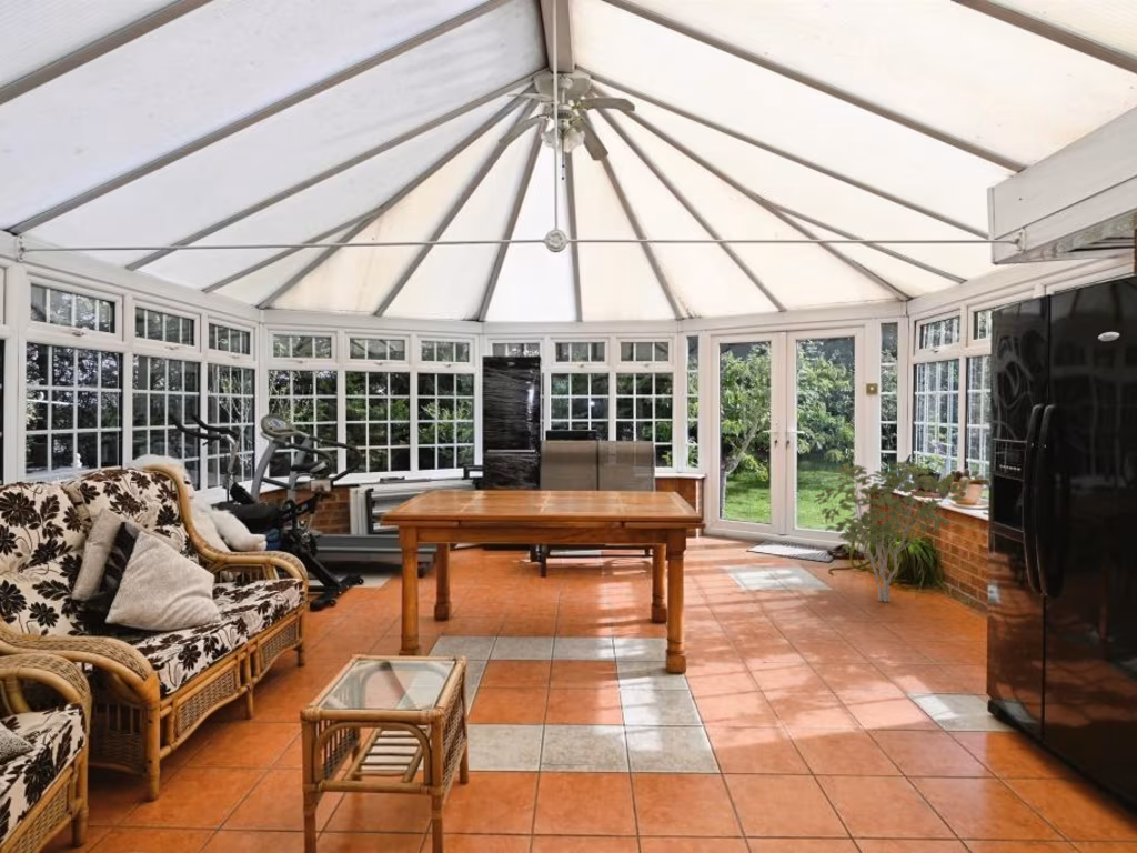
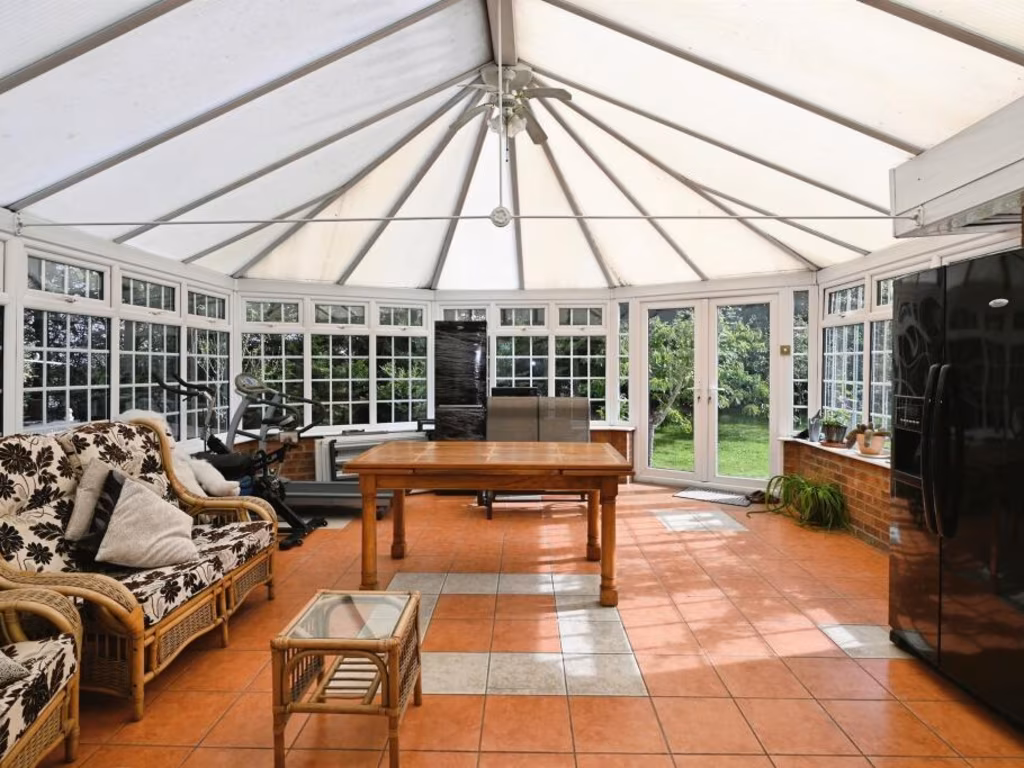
- shrub [813,460,968,603]
